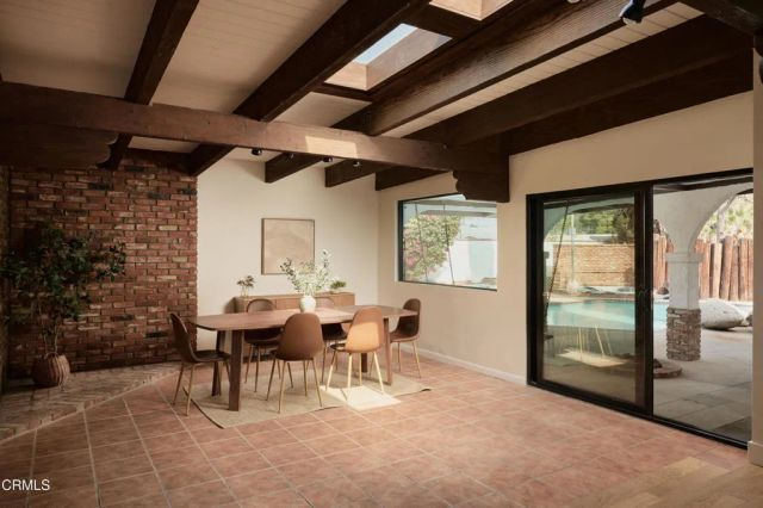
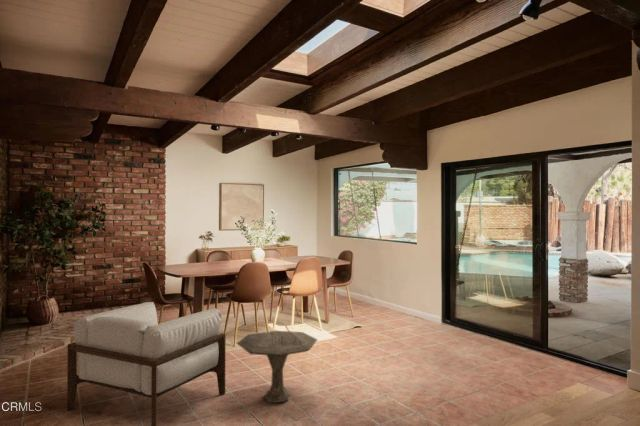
+ side table [236,330,319,404]
+ armchair [66,301,227,426]
